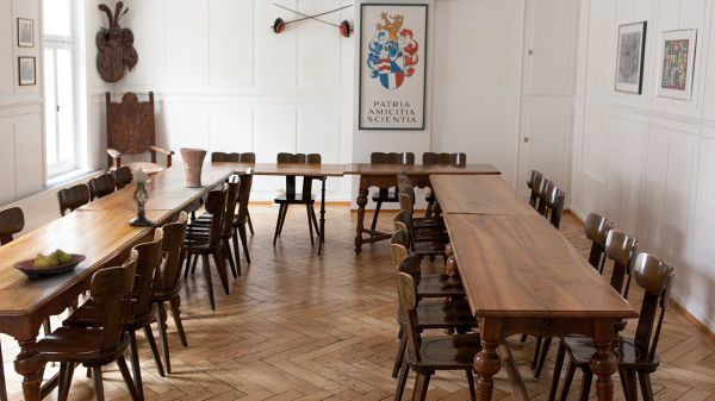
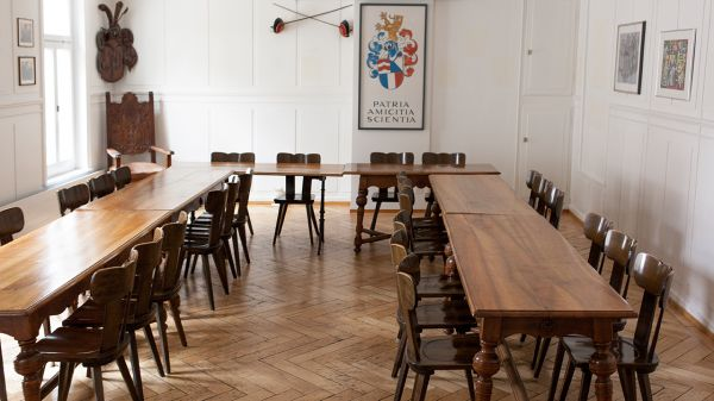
- candle holder [128,167,155,227]
- vase [178,146,209,188]
- fruit bowl [12,248,87,280]
